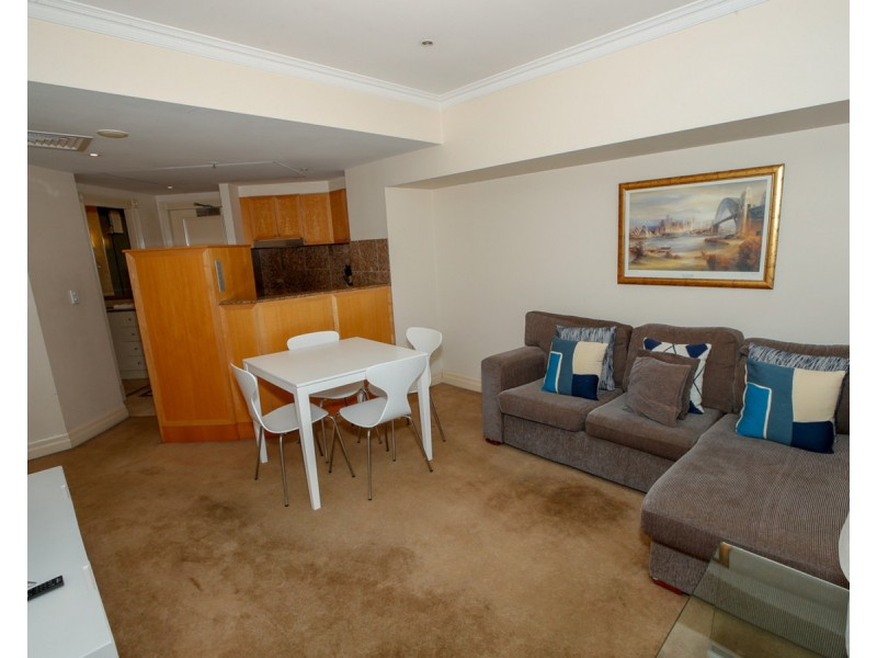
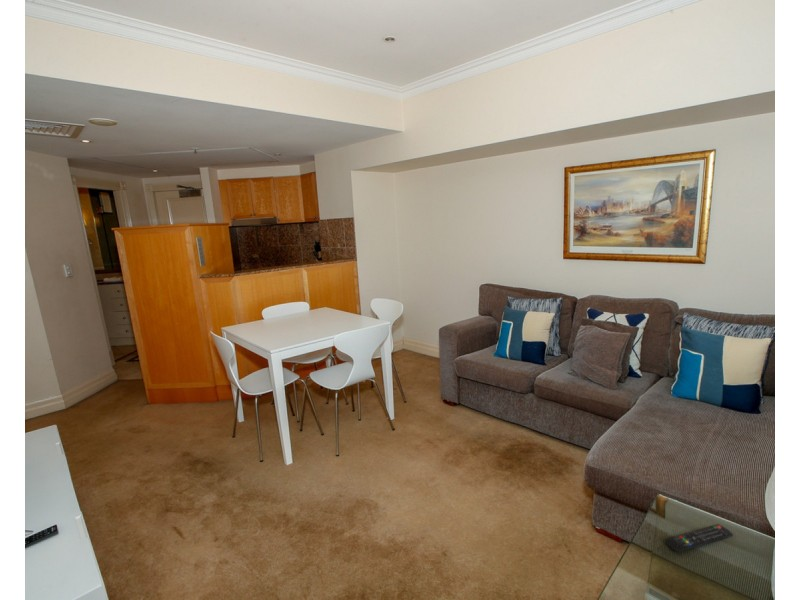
+ remote control [664,523,734,553]
